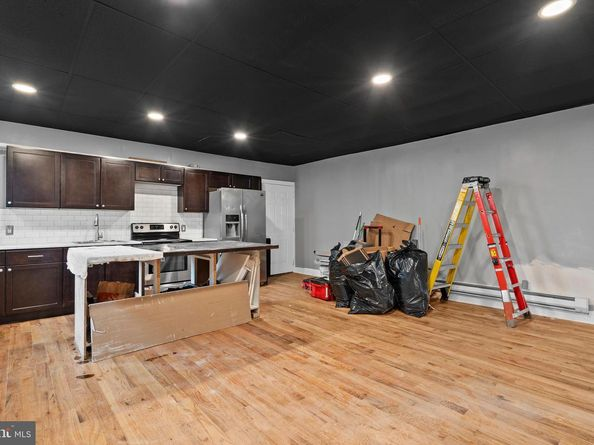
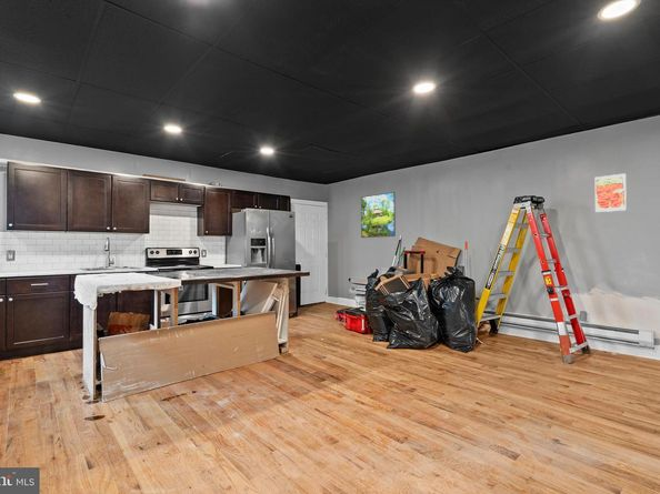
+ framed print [360,191,397,239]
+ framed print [594,172,628,213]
